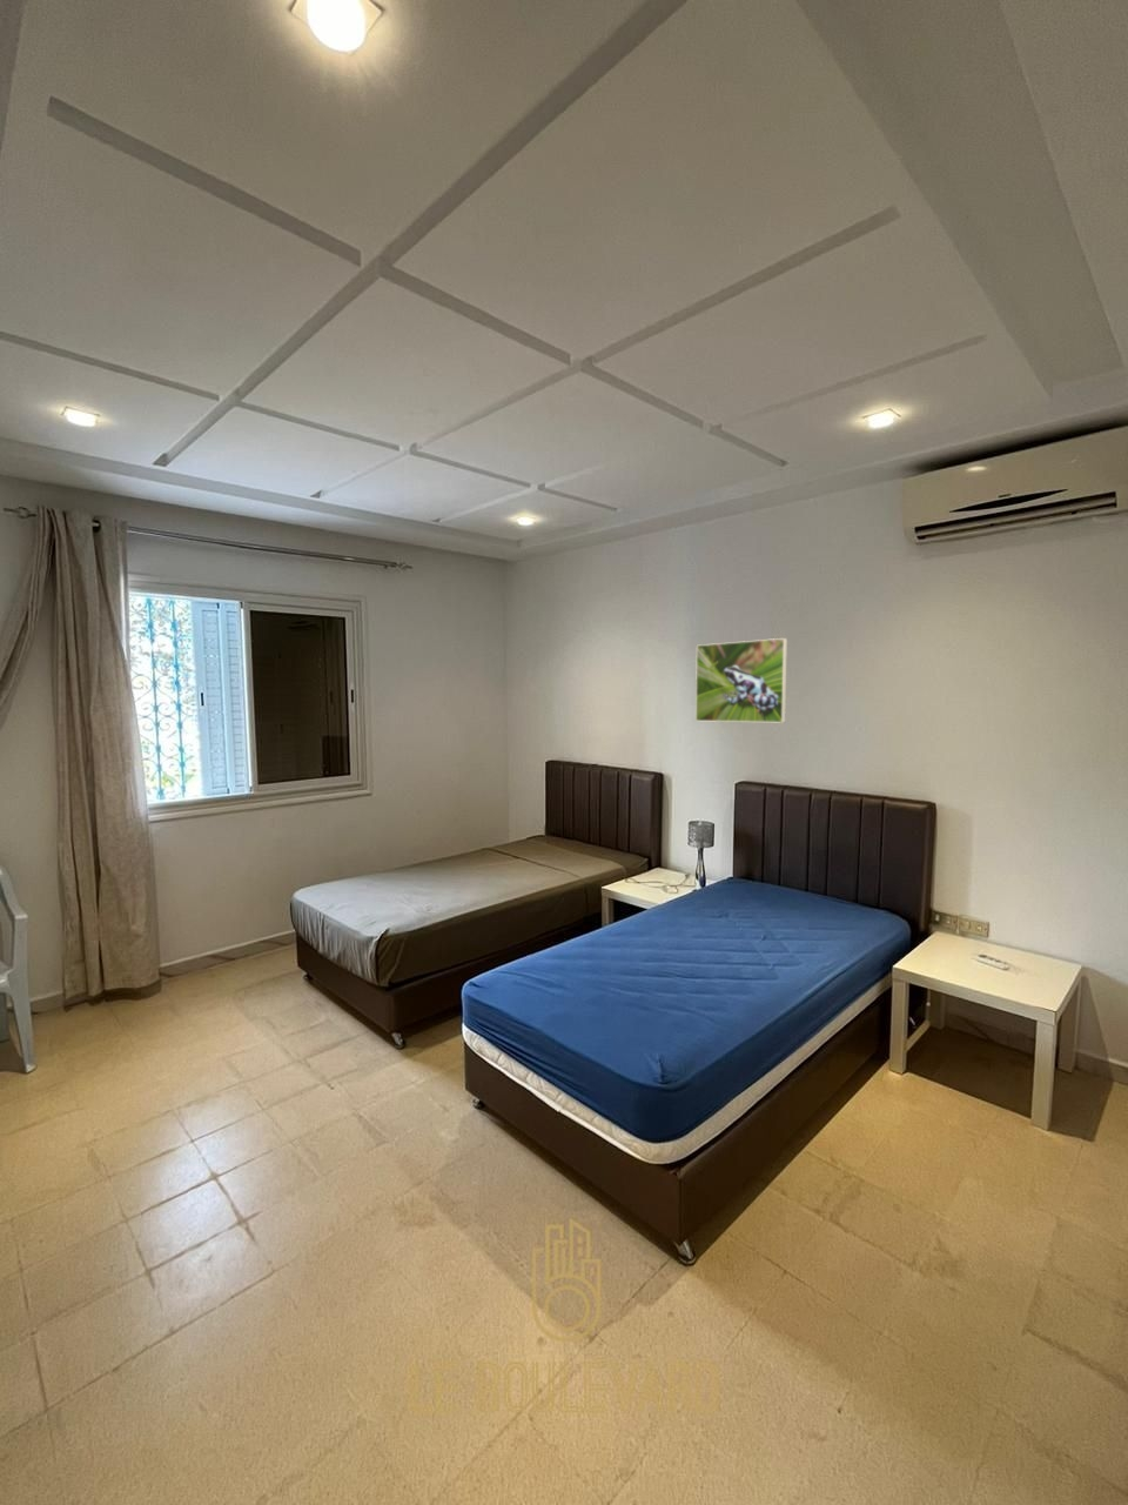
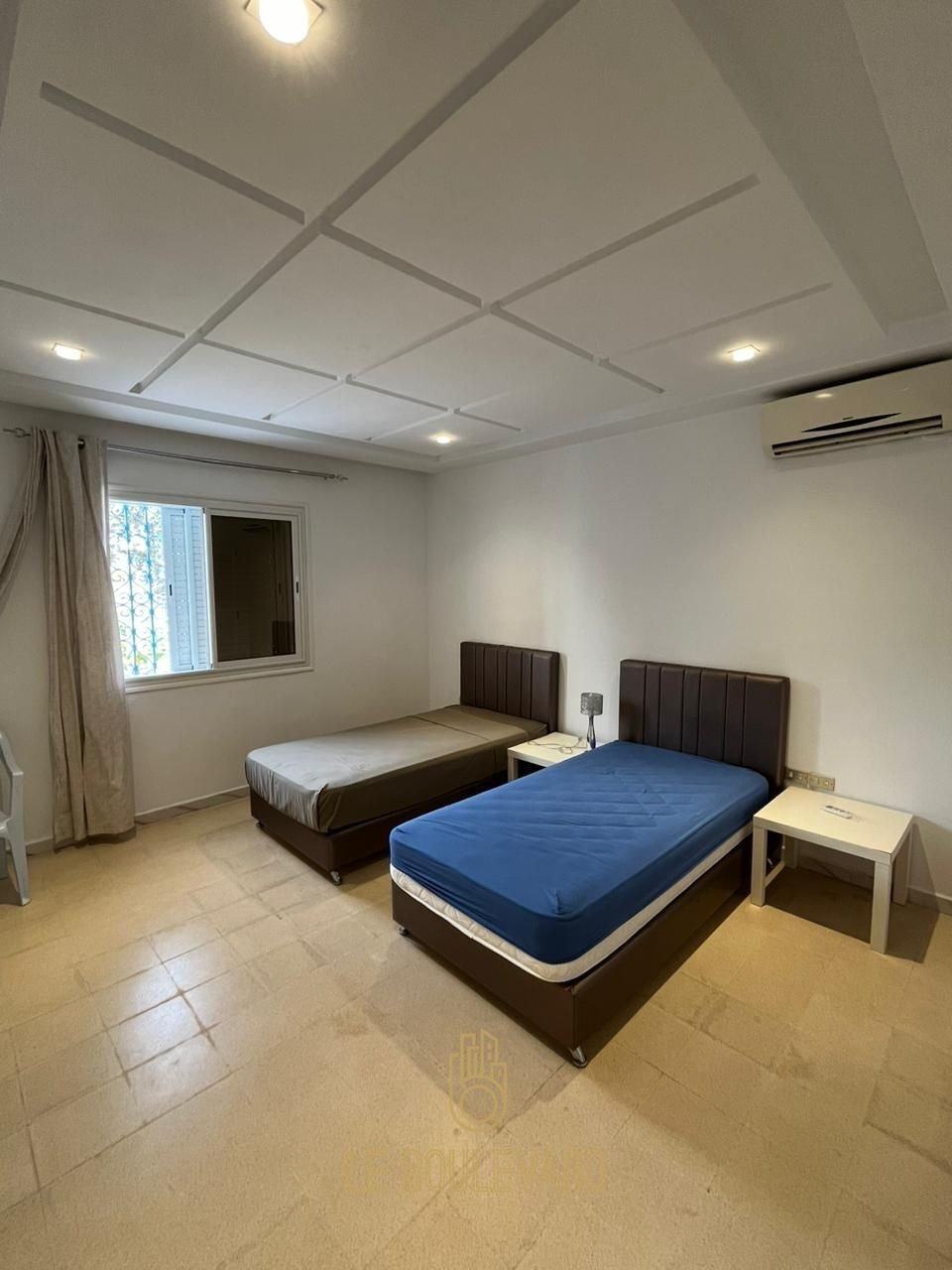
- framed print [694,638,788,724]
